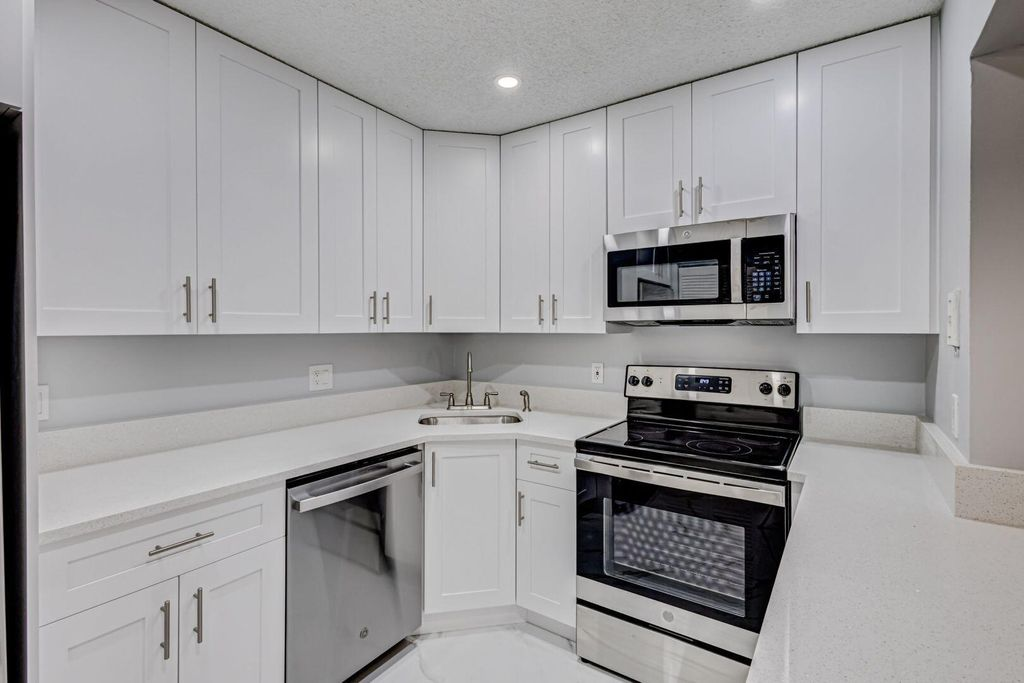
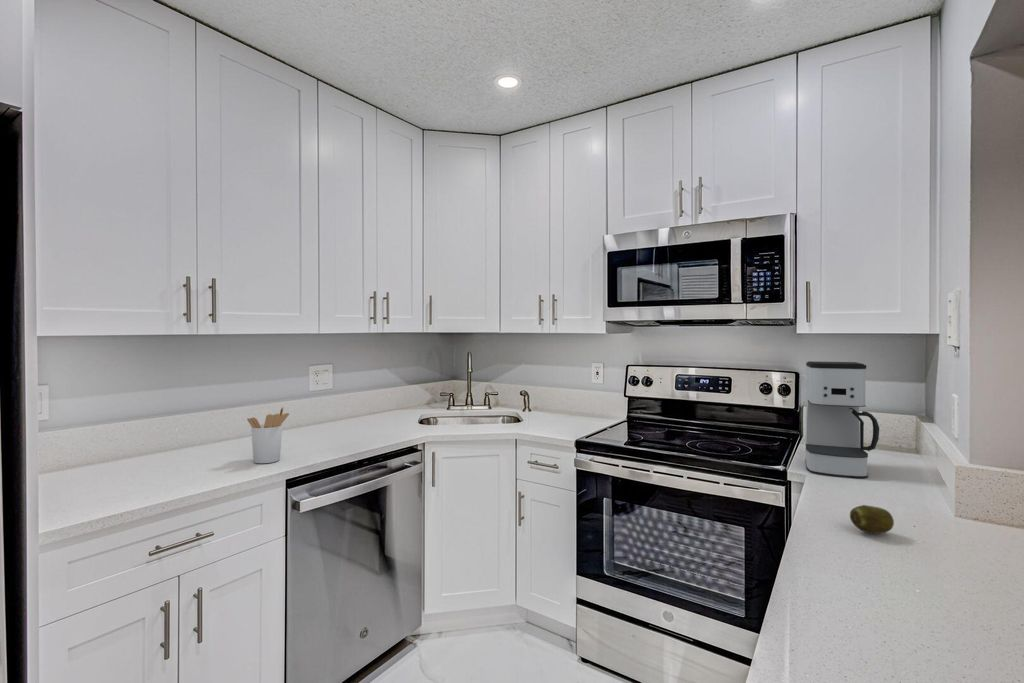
+ fruit [849,504,895,535]
+ coffee maker [804,360,880,479]
+ utensil holder [246,407,290,464]
